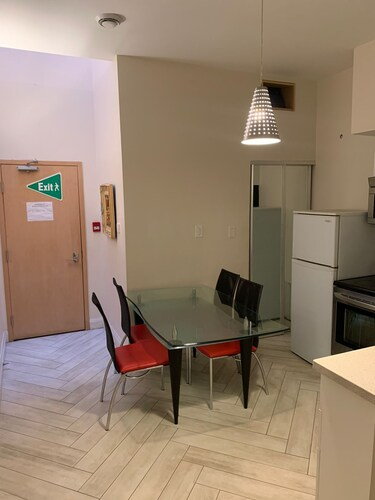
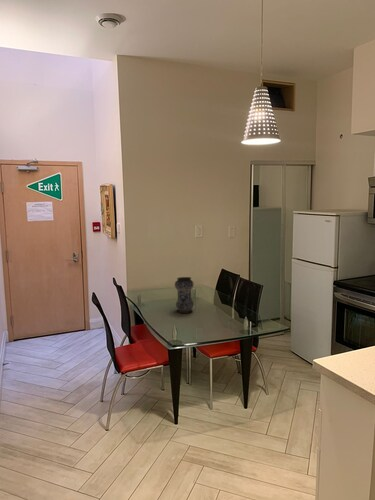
+ vase [174,276,195,314]
